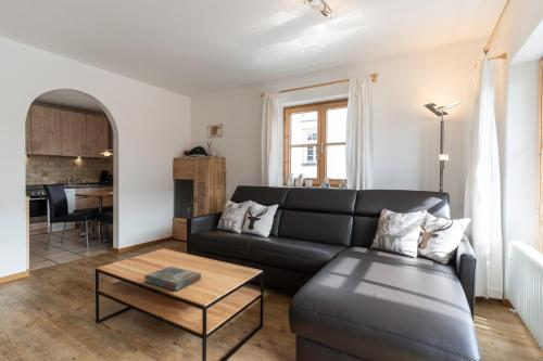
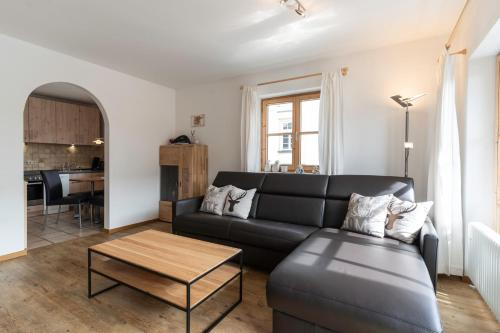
- board game [143,266,202,292]
